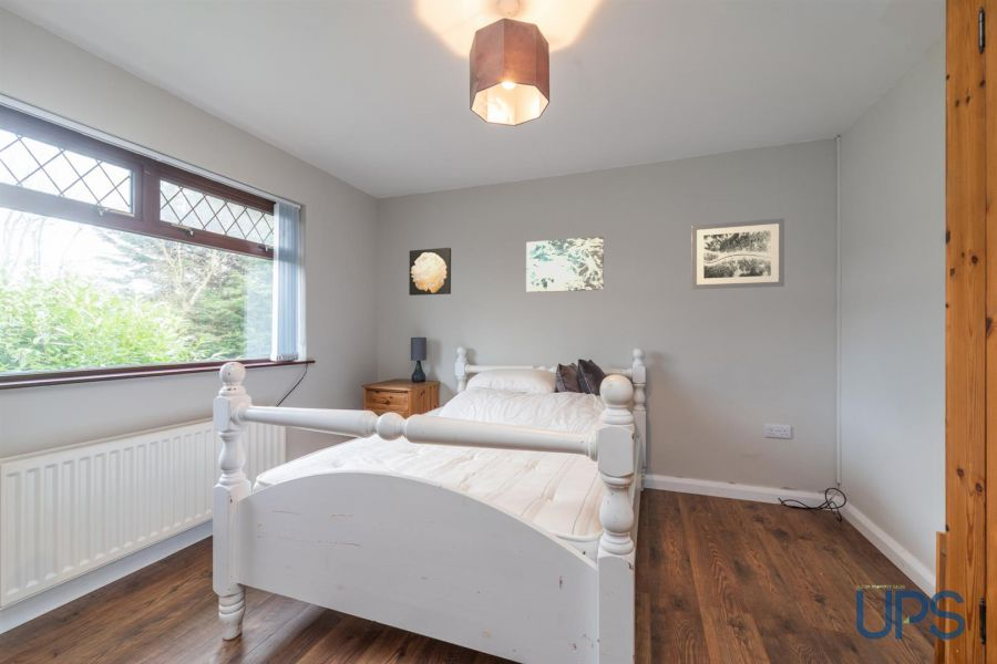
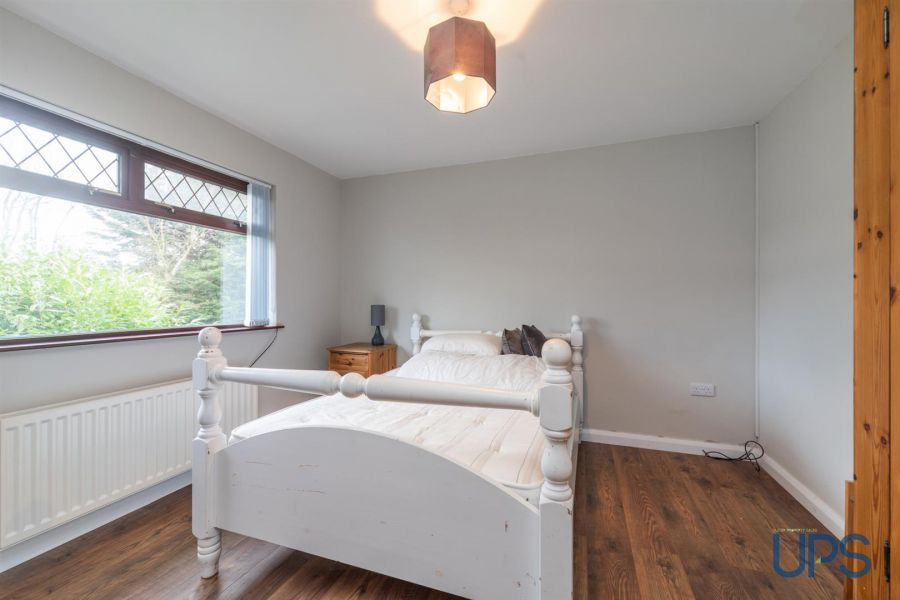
- wall art [690,217,785,291]
- wall art [408,247,452,297]
- wall art [525,236,605,293]
